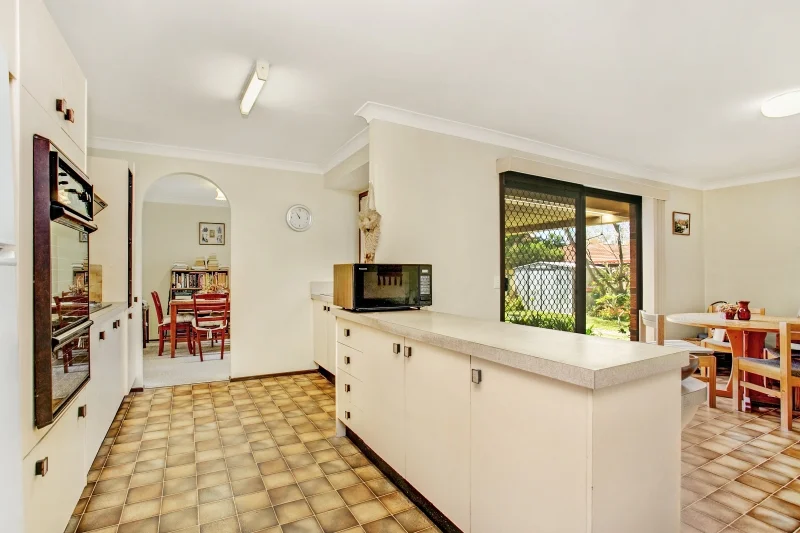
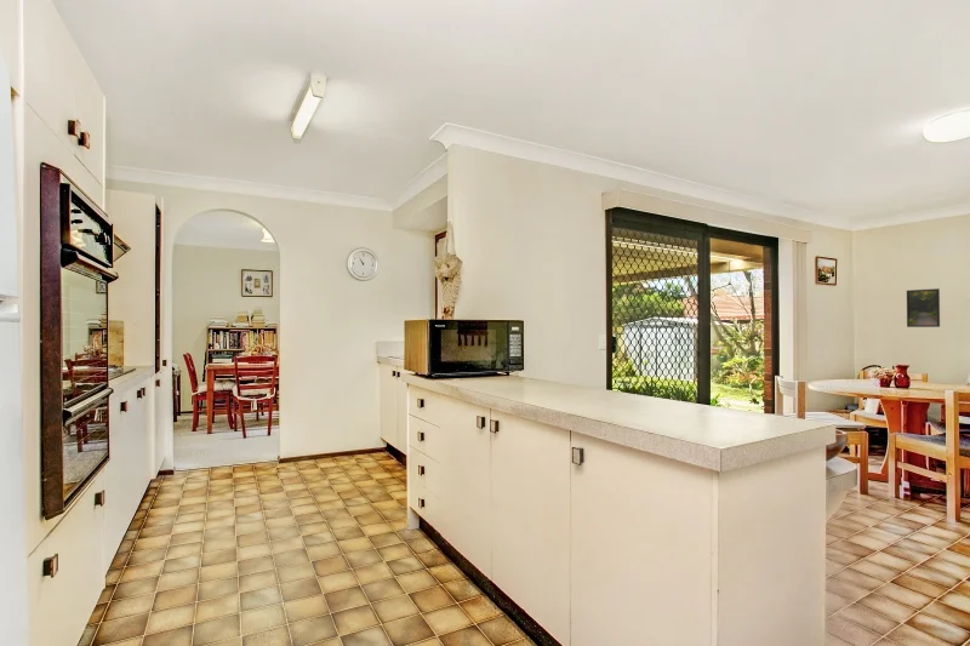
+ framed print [906,287,941,328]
